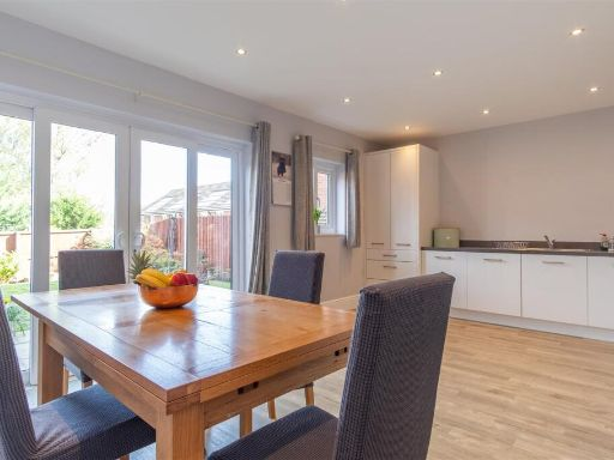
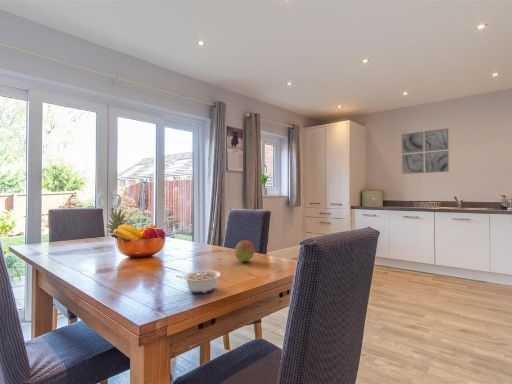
+ legume [175,269,222,294]
+ wall art [401,127,450,175]
+ fruit [234,239,256,262]
